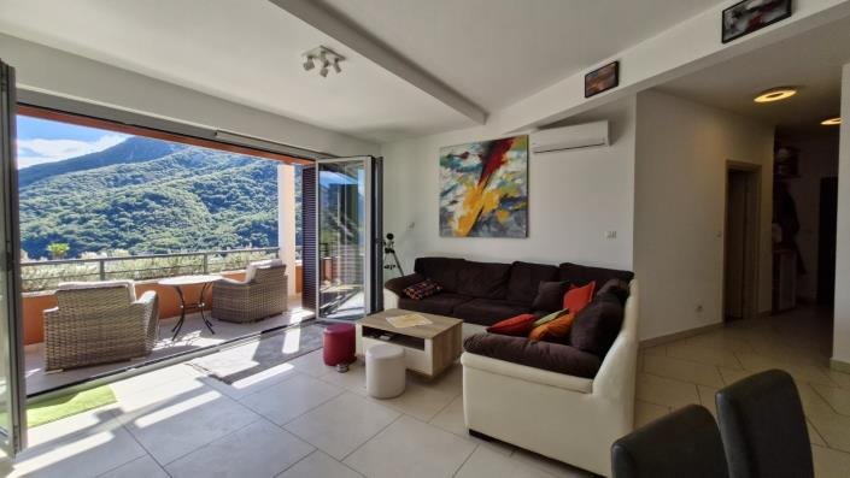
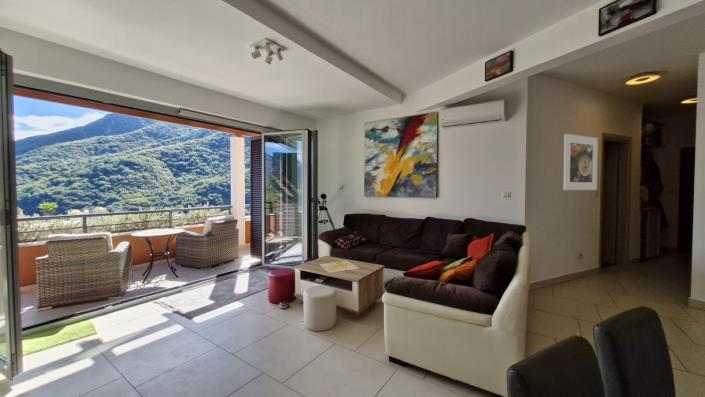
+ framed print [562,133,599,191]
